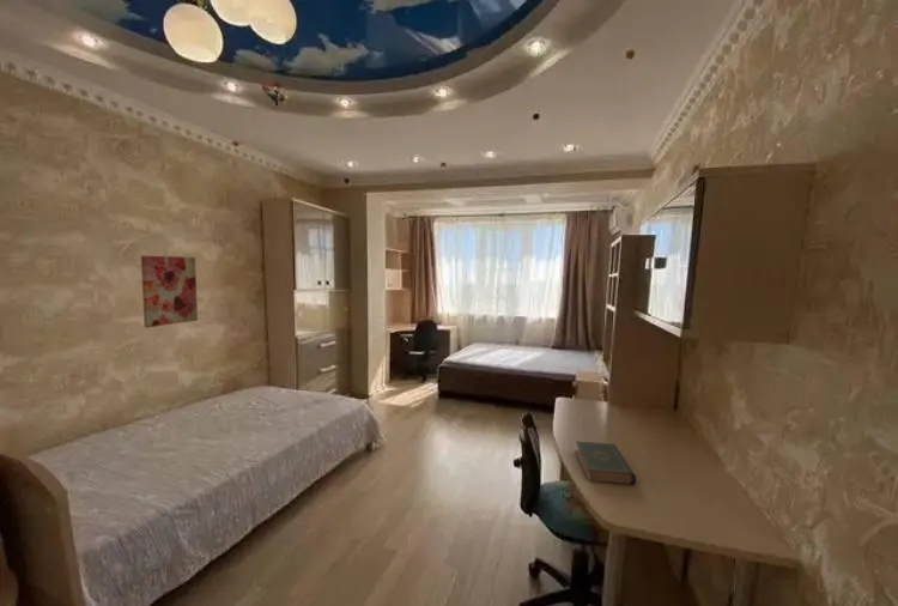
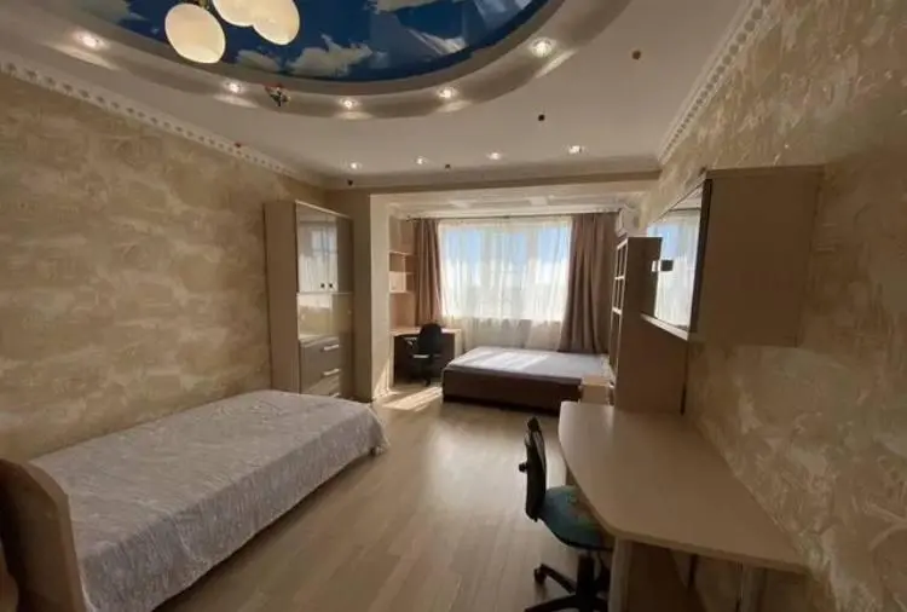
- book [575,440,637,486]
- wall art [140,255,199,328]
